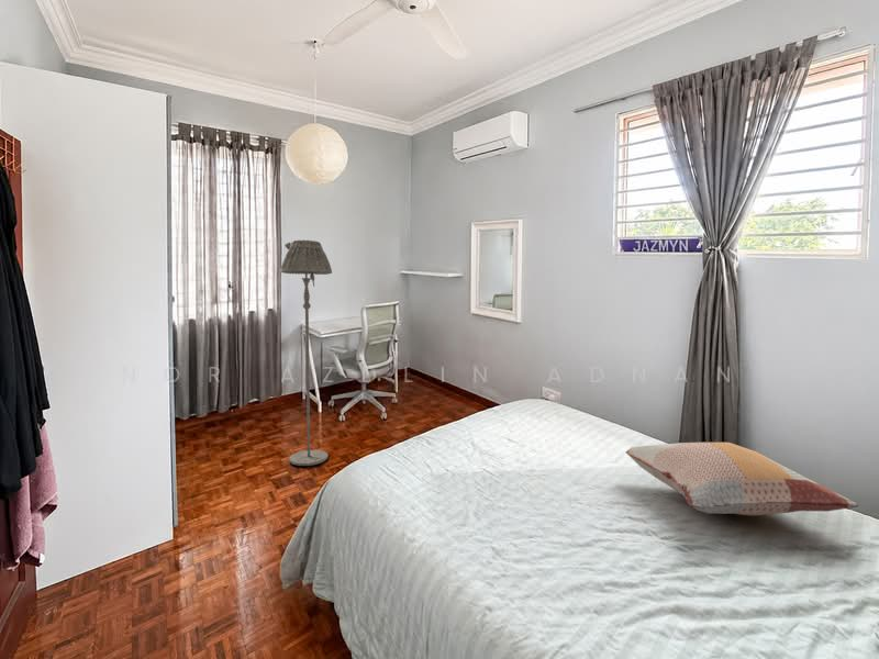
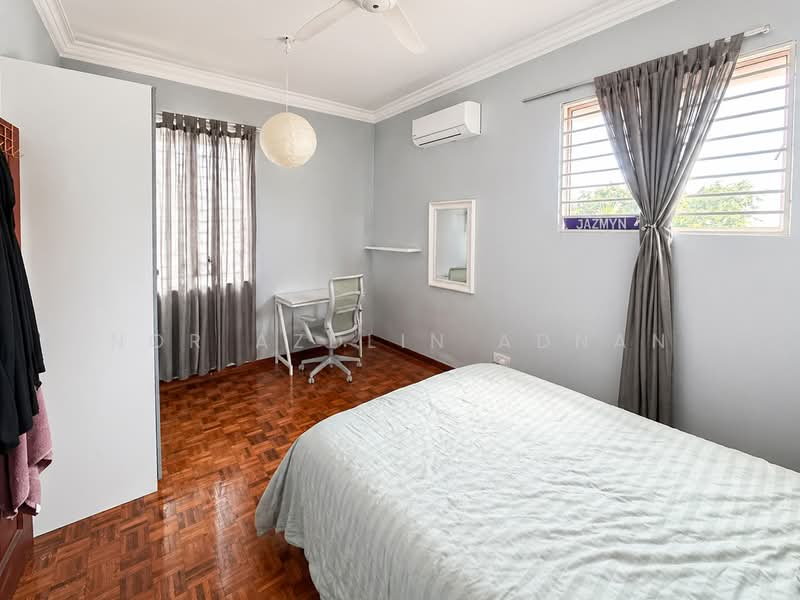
- floor lamp [279,239,333,467]
- decorative pillow [624,442,860,516]
